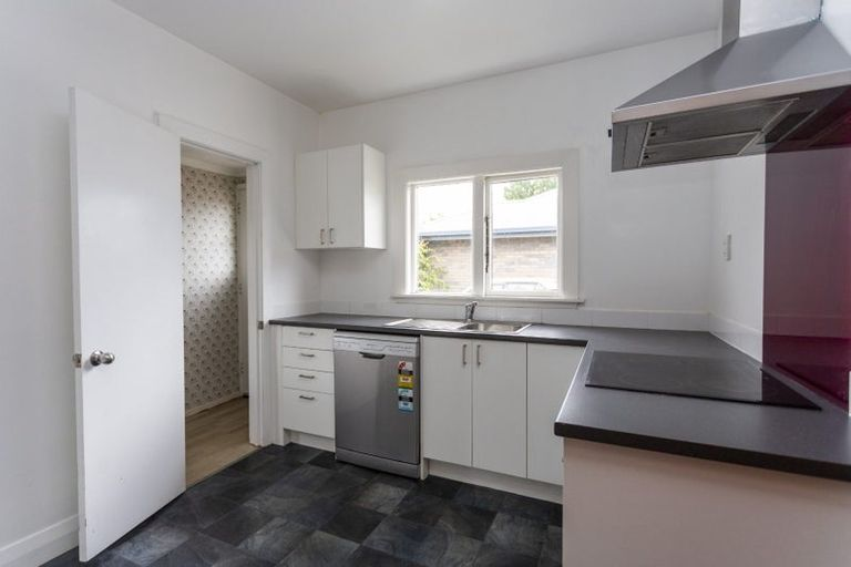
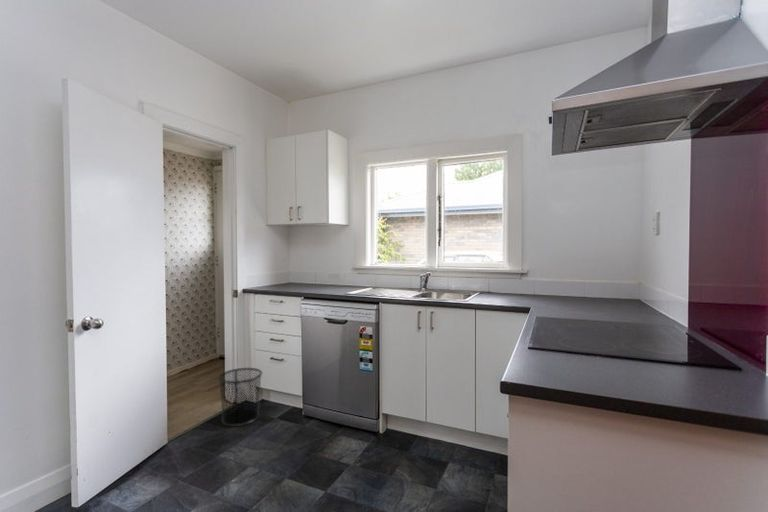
+ trash can [217,367,263,427]
